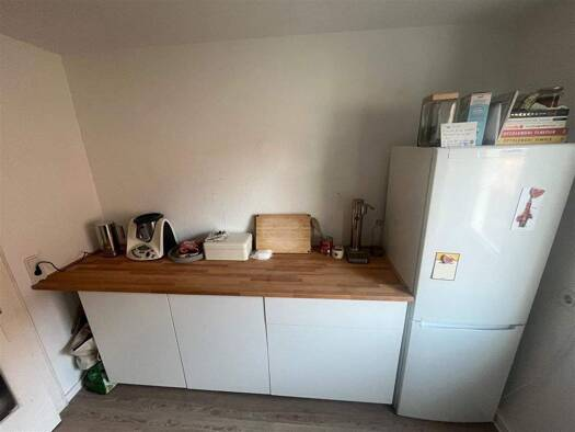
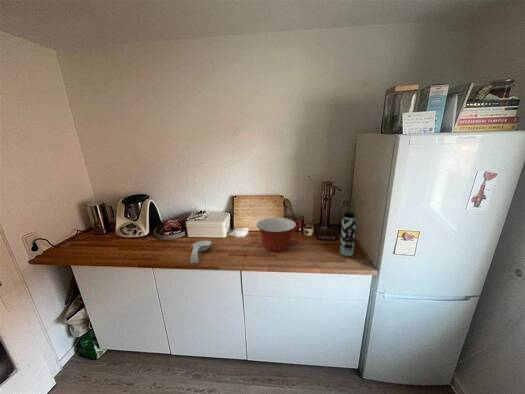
+ mixing bowl [255,217,297,253]
+ water bottle [339,211,357,257]
+ spoon rest [189,240,213,264]
